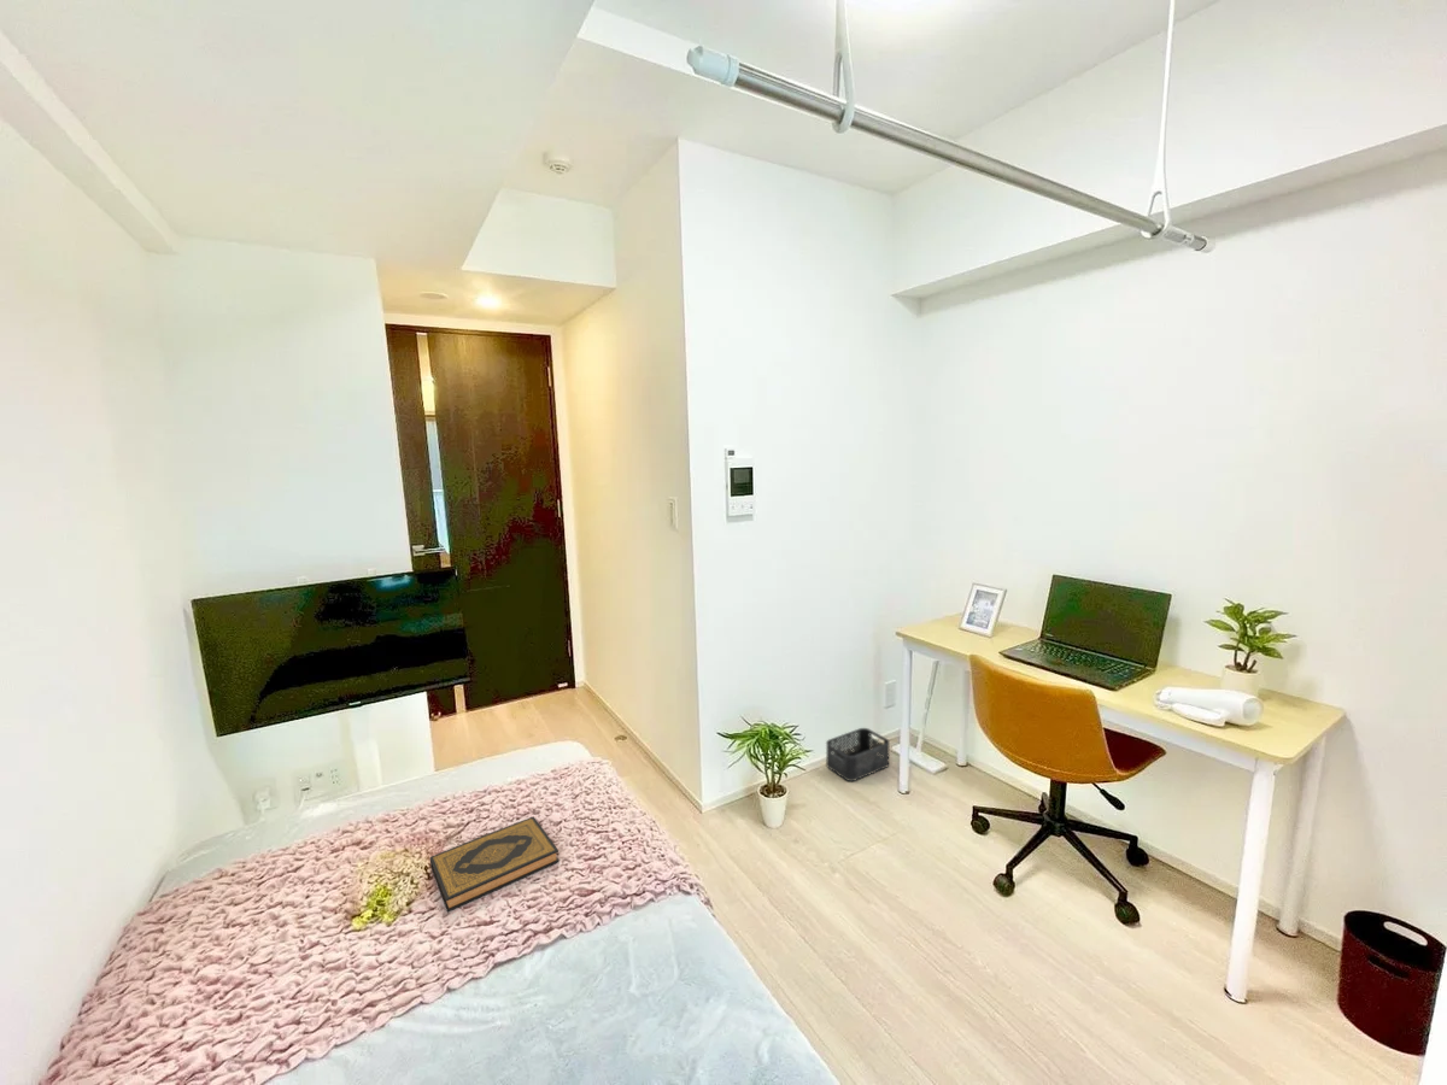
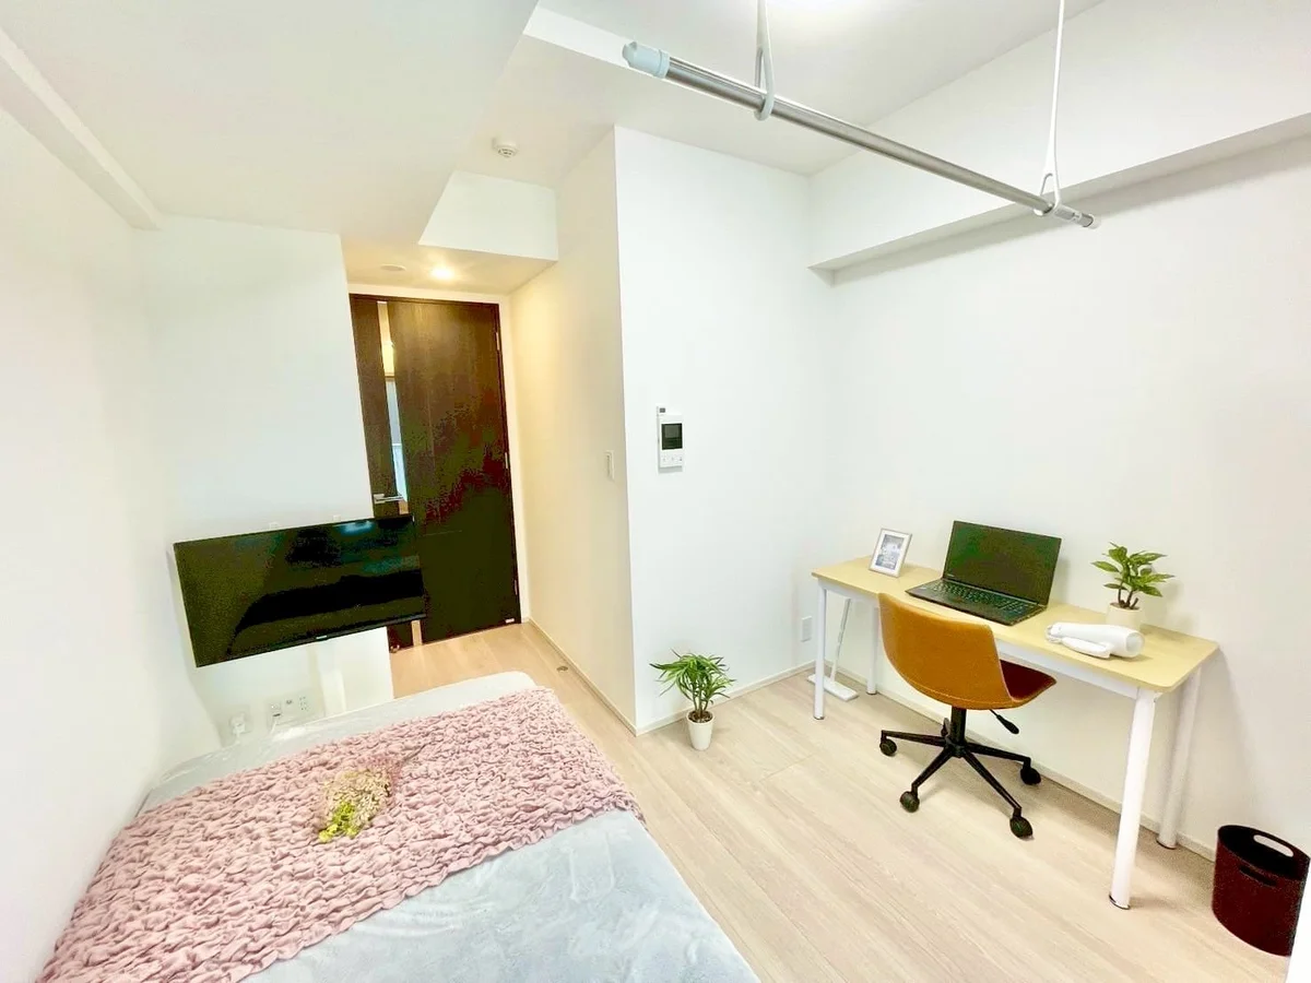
- storage bin [825,727,891,782]
- hardback book [429,815,561,913]
